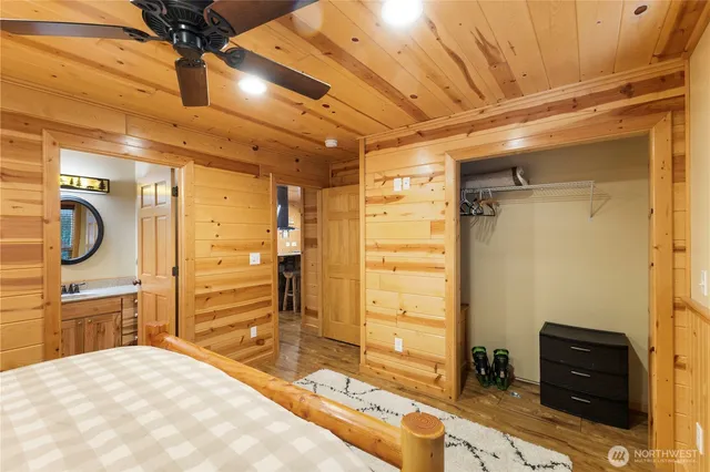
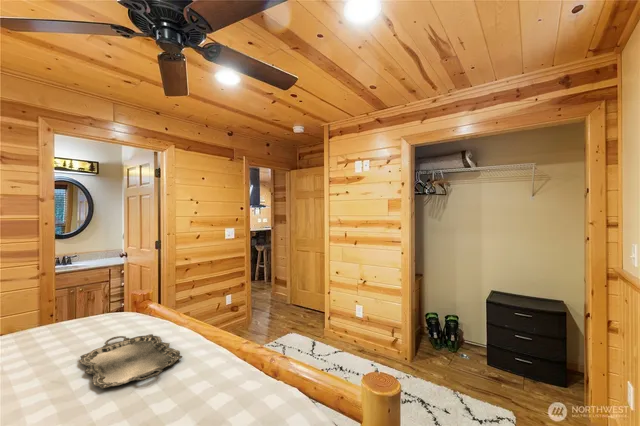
+ serving tray [79,333,183,390]
